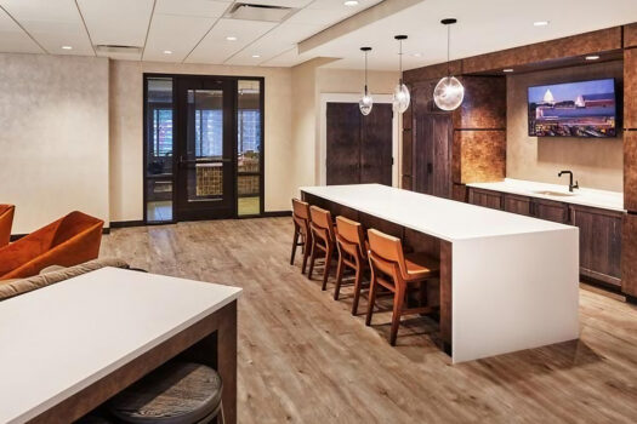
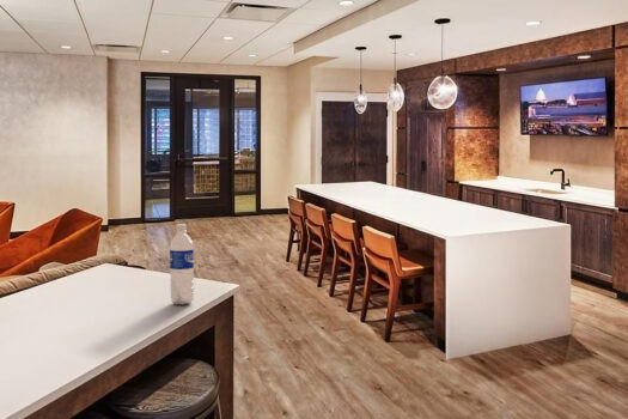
+ water bottle [169,223,195,305]
